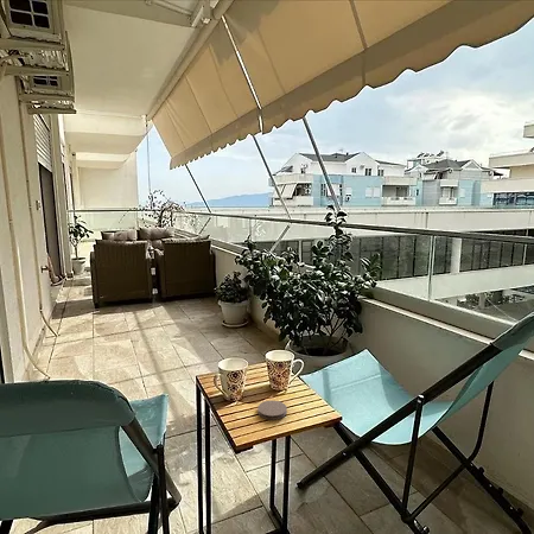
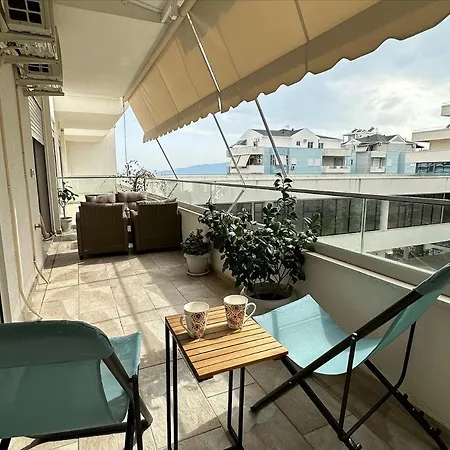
- coaster [256,400,288,421]
